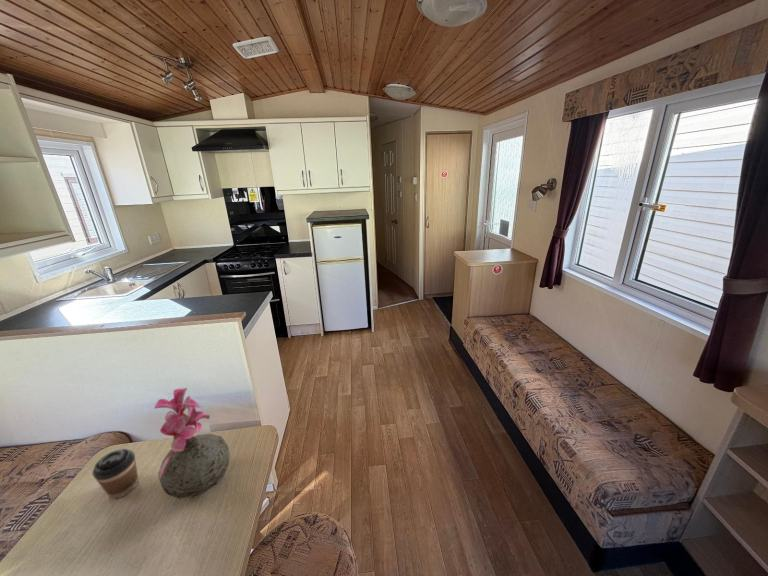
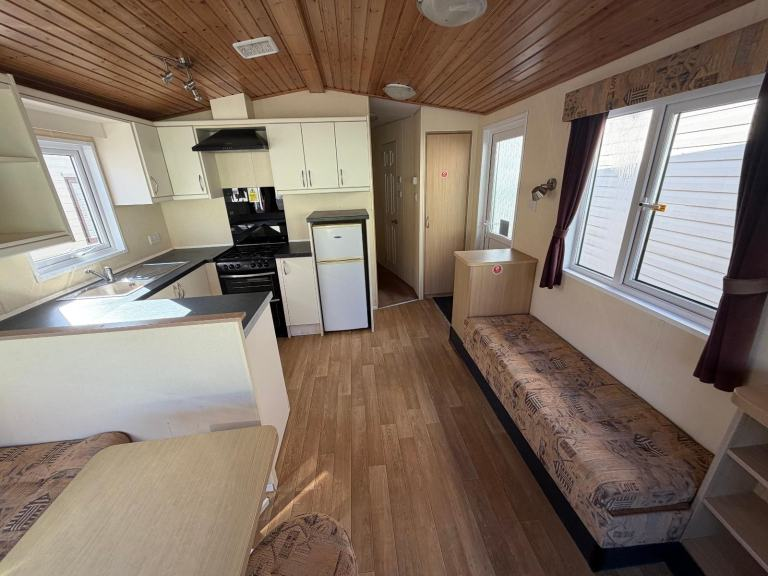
- vase [153,387,230,499]
- coffee cup [91,448,139,500]
